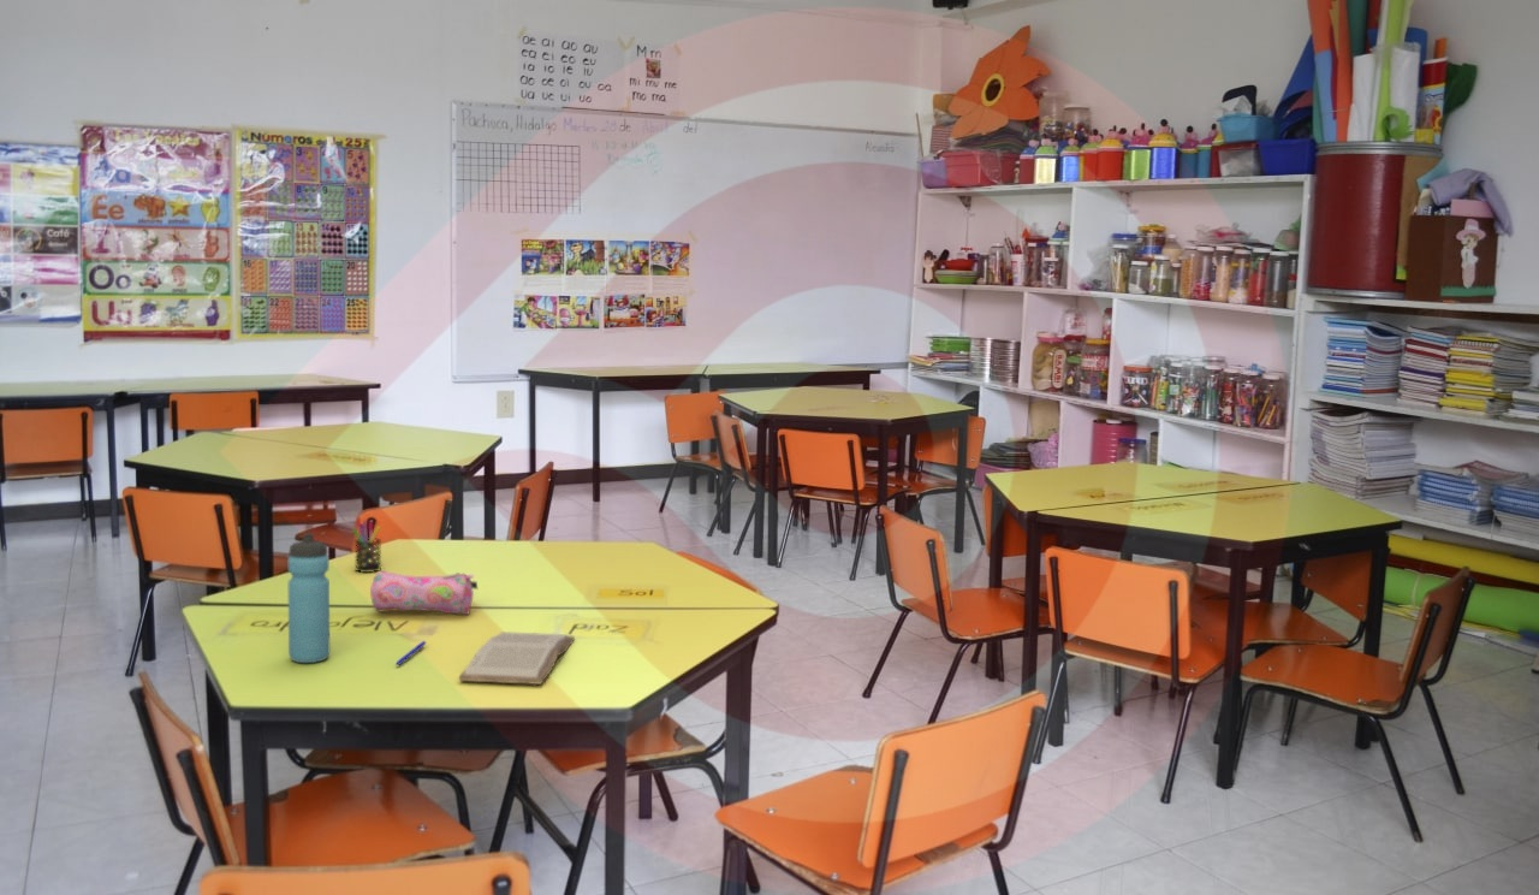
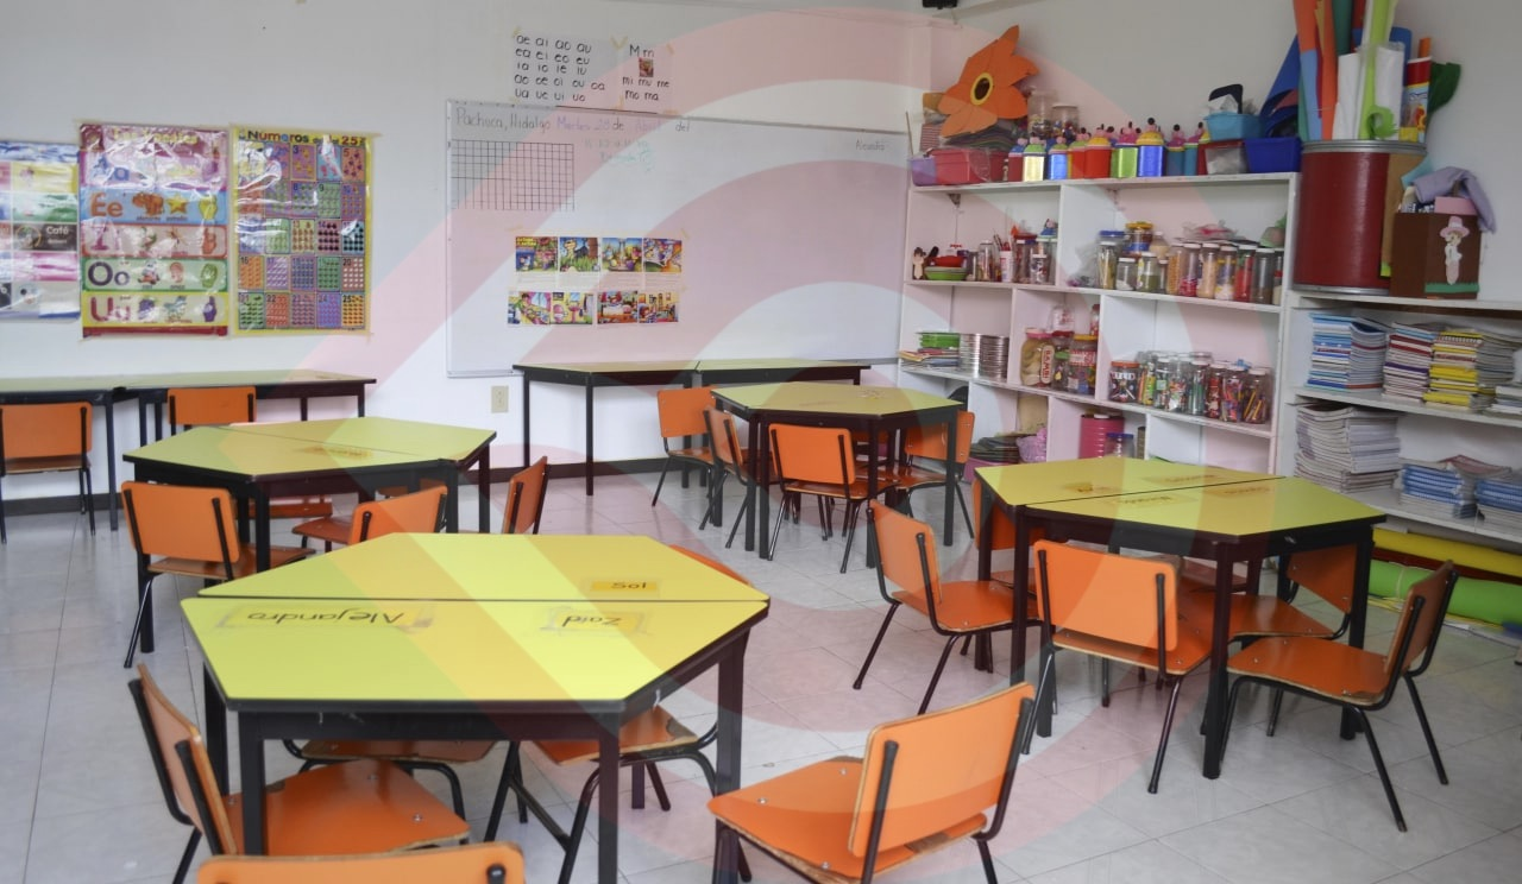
- water bottle [287,532,331,664]
- pencil case [369,570,479,616]
- pen holder [351,516,382,574]
- pen [394,640,427,666]
- book [458,630,576,686]
